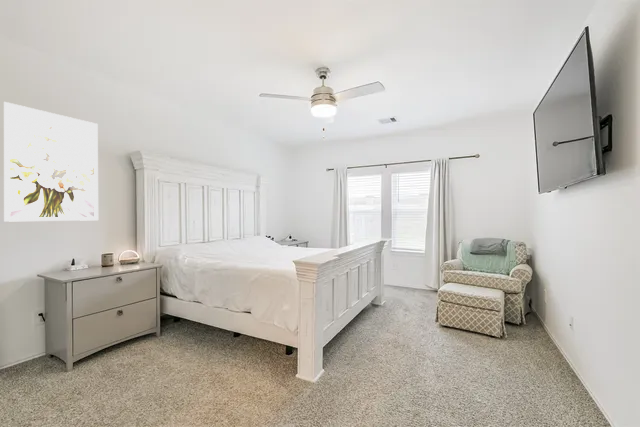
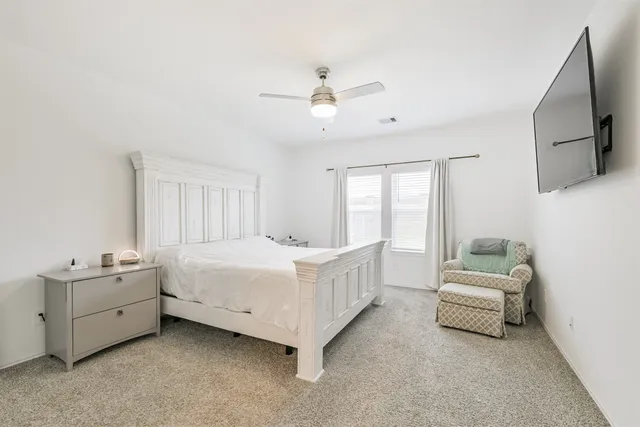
- wall art [3,101,99,223]
